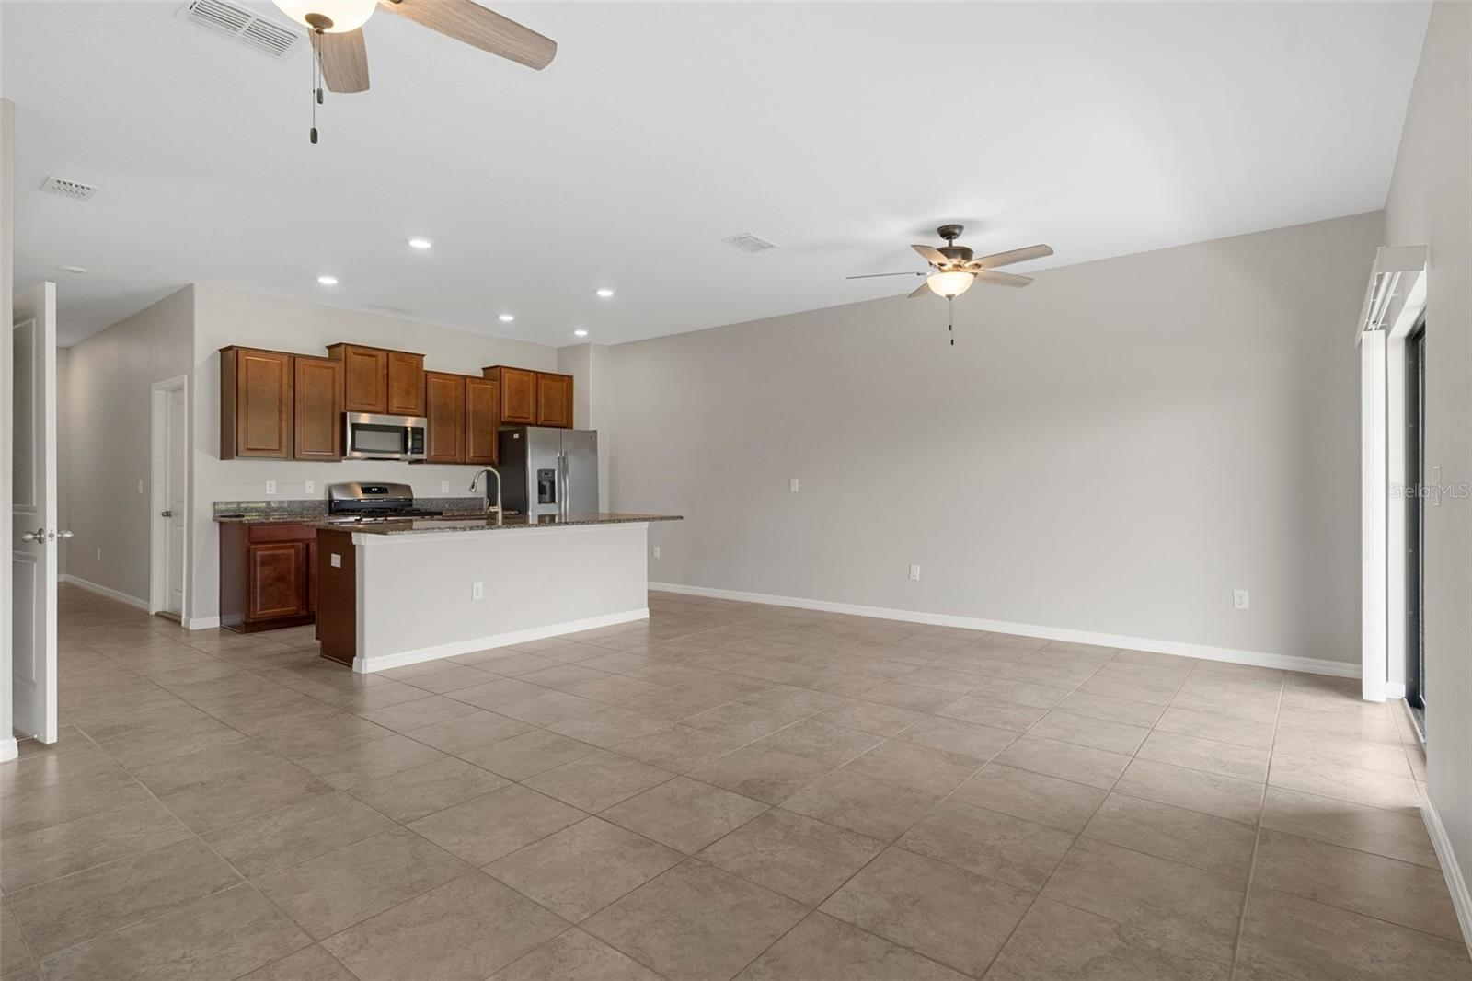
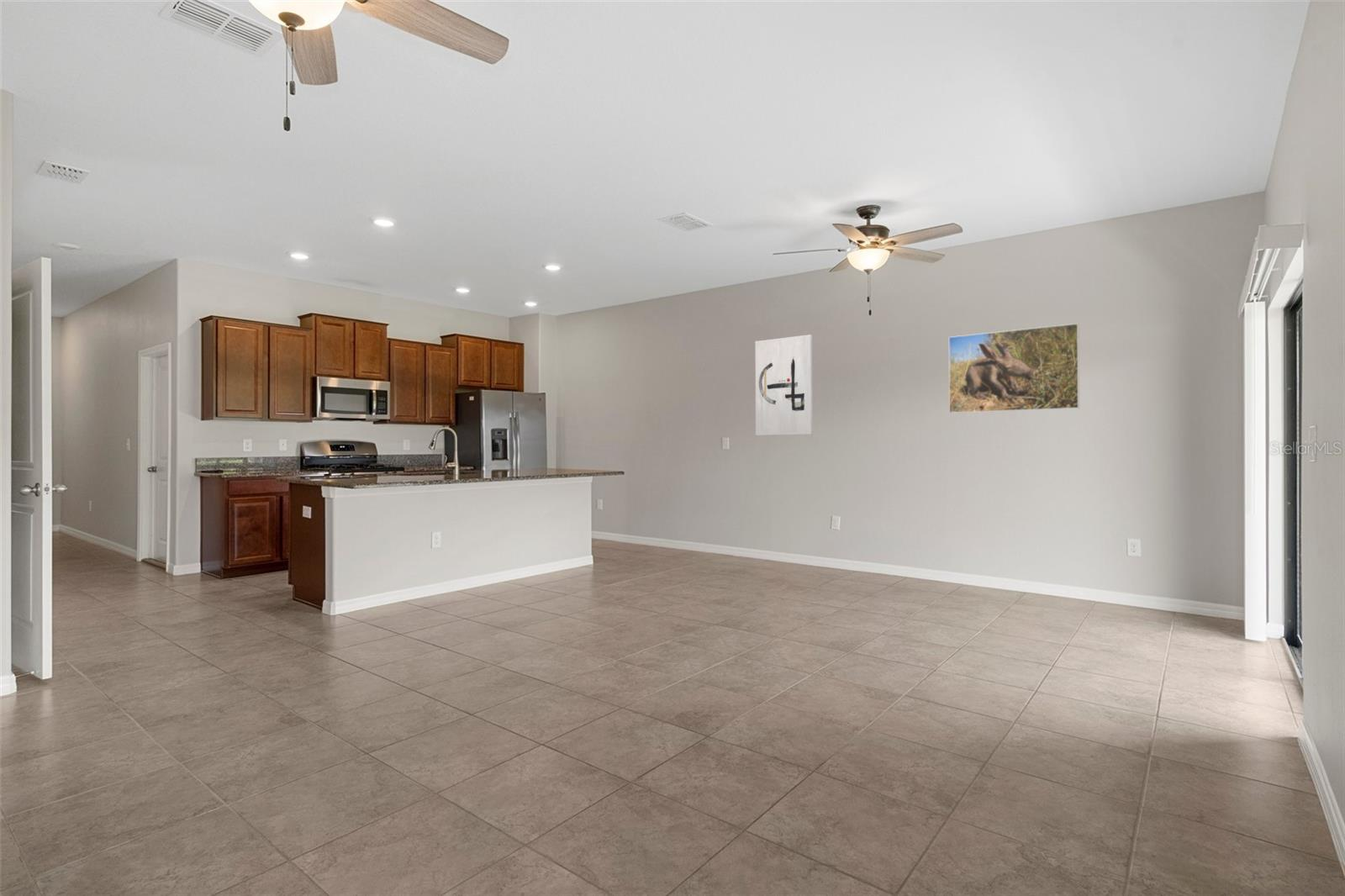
+ wall art [754,334,814,436]
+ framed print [948,323,1080,414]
